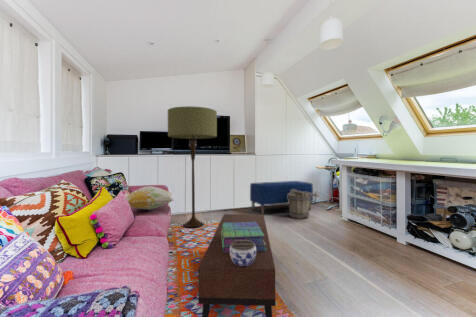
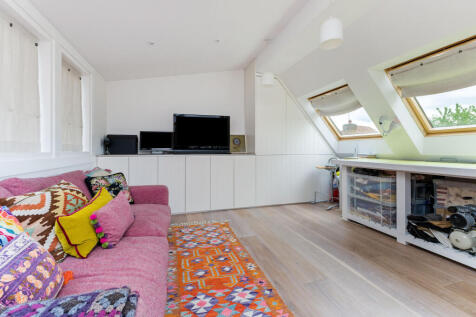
- coffee table [197,213,277,317]
- jar [230,240,256,266]
- decorative pillow [125,185,174,211]
- stack of books [221,222,267,253]
- bucket [288,190,320,220]
- floor lamp [167,105,218,228]
- bench [249,180,314,215]
